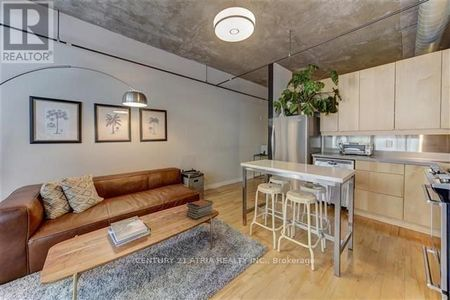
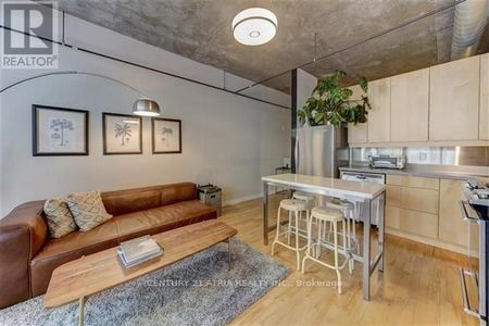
- book stack [186,198,214,220]
